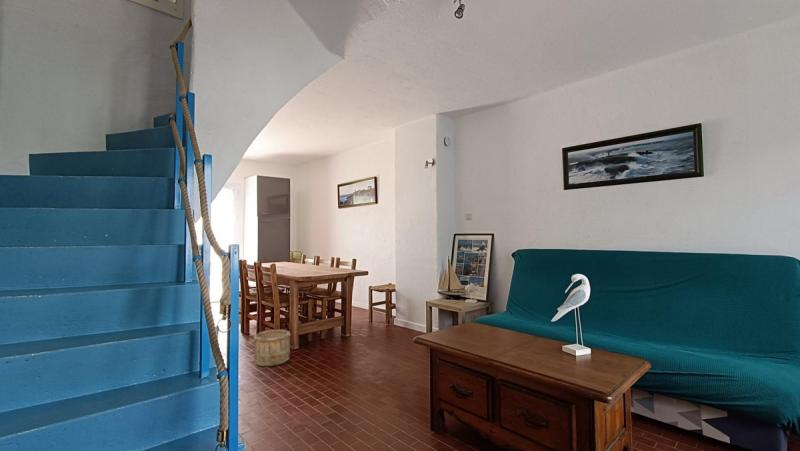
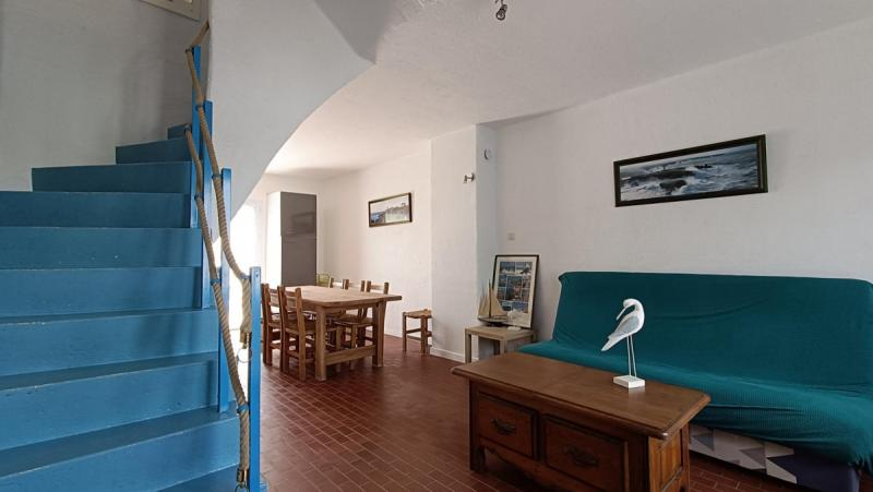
- wooden bucket [253,328,292,367]
